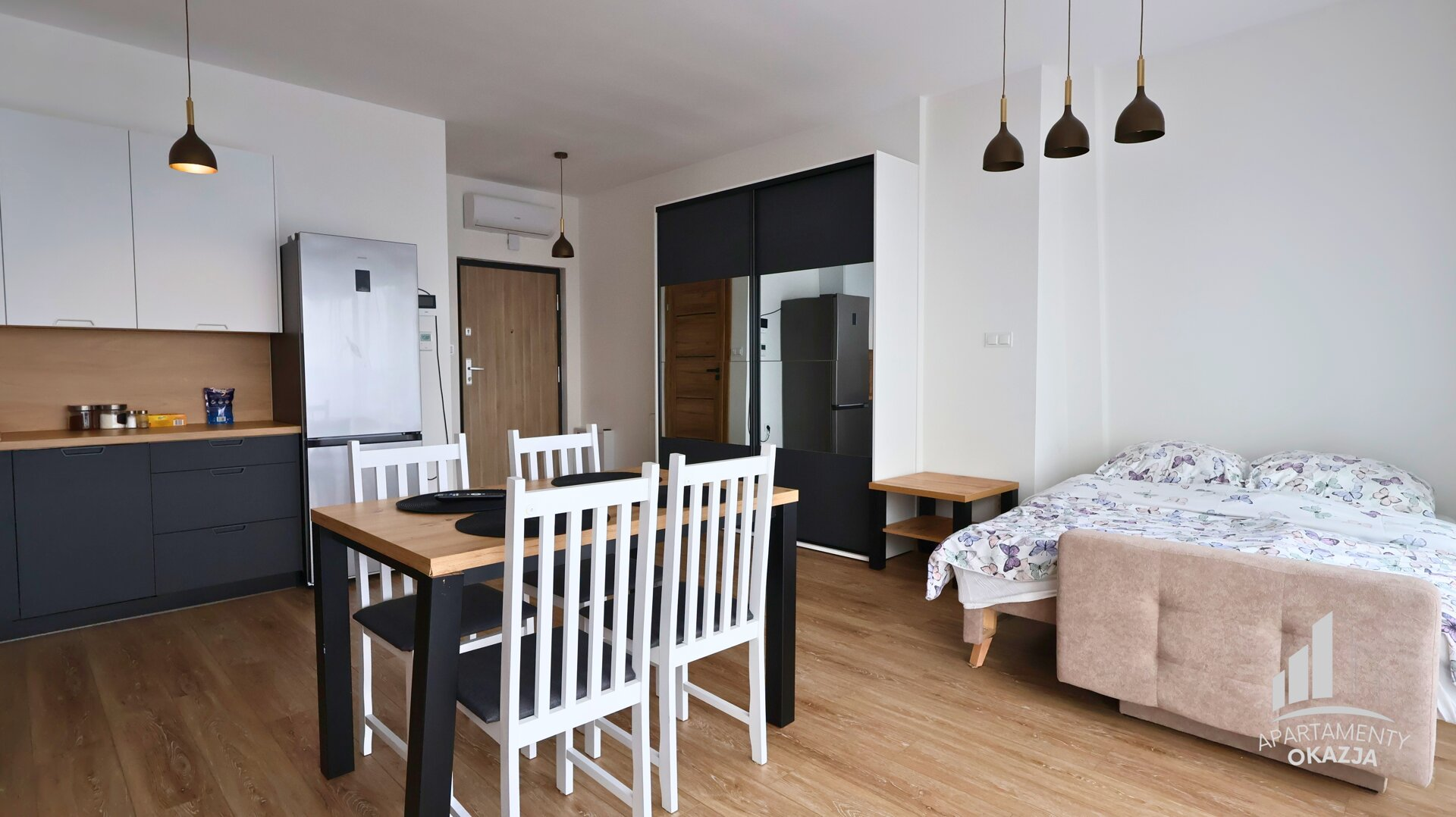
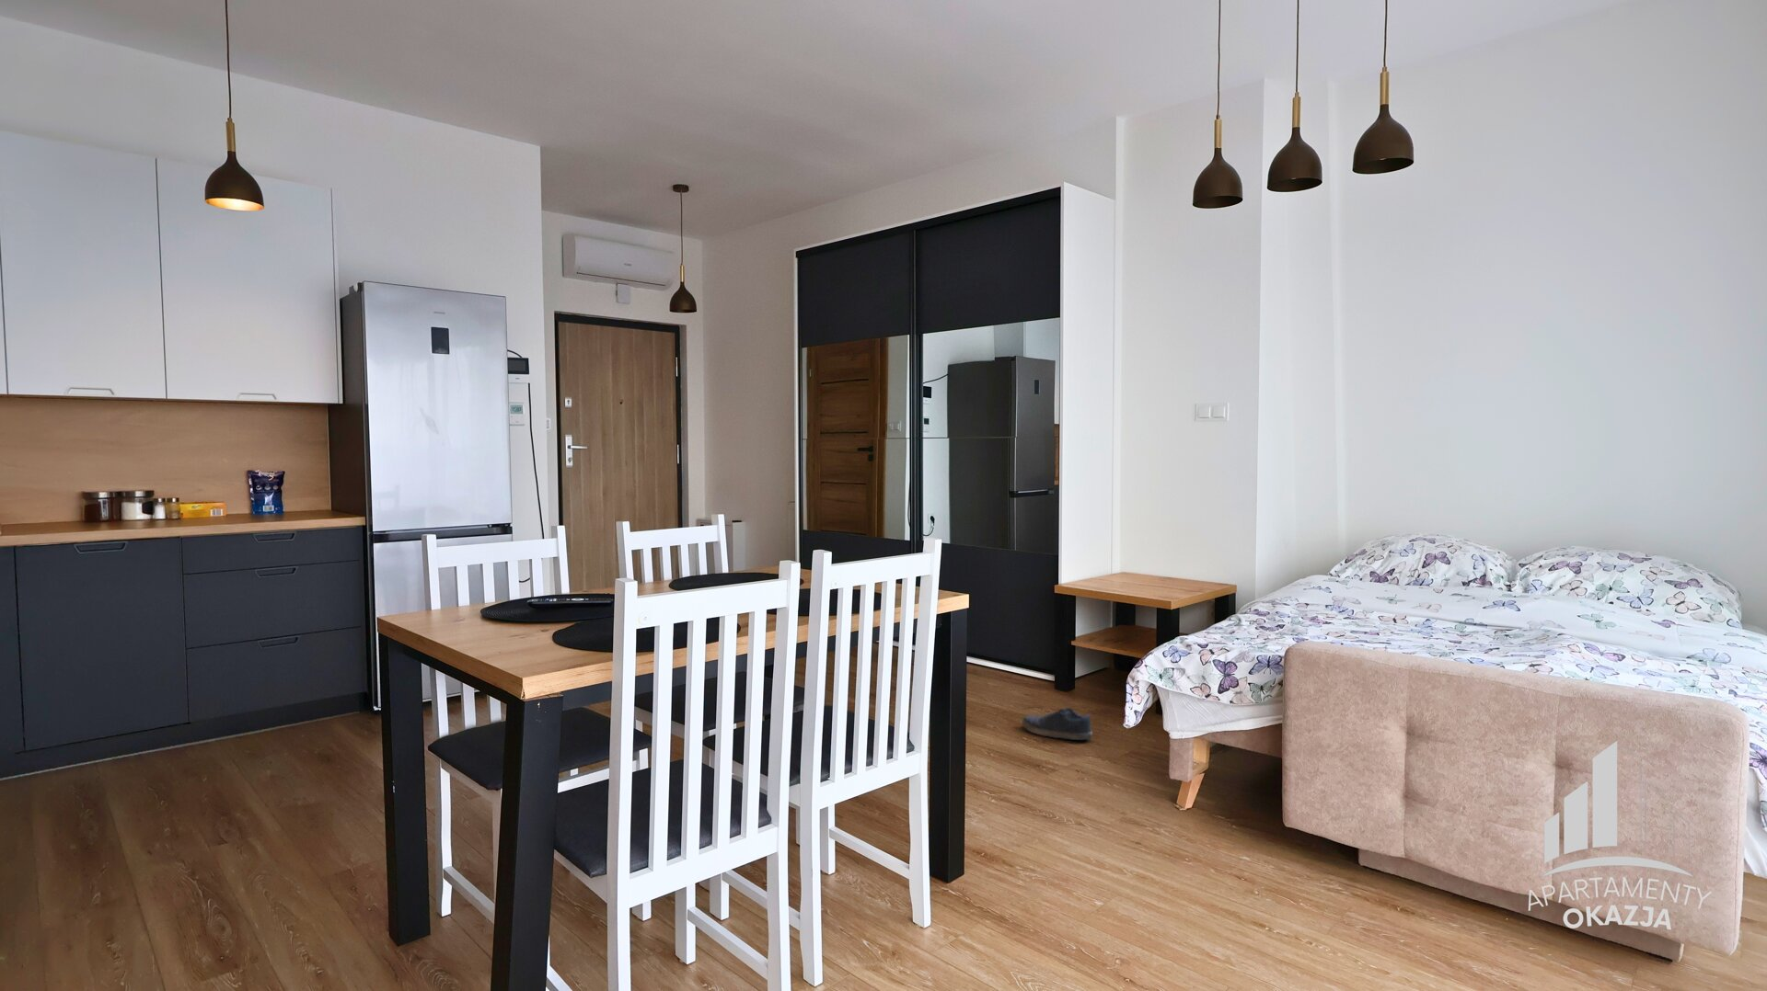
+ shoe [1021,707,1093,741]
